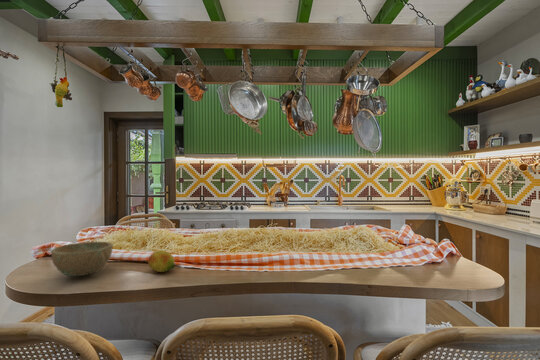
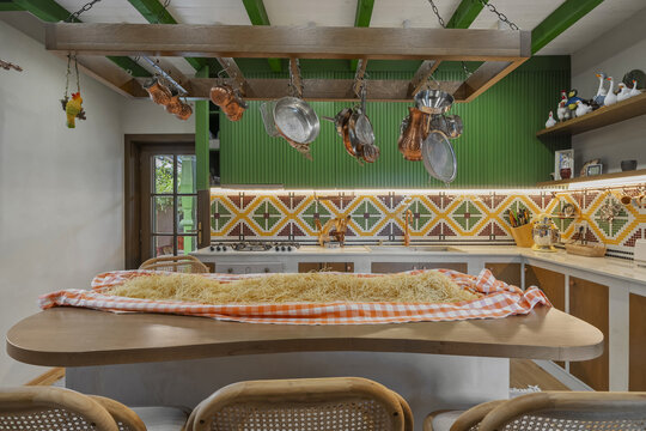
- bowl [50,241,114,277]
- fruit [147,250,176,273]
